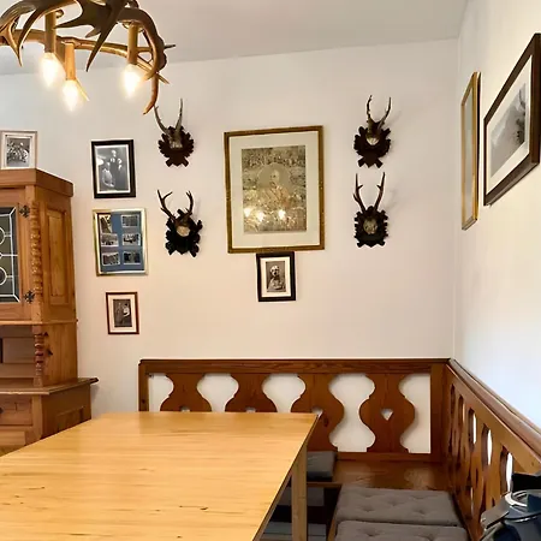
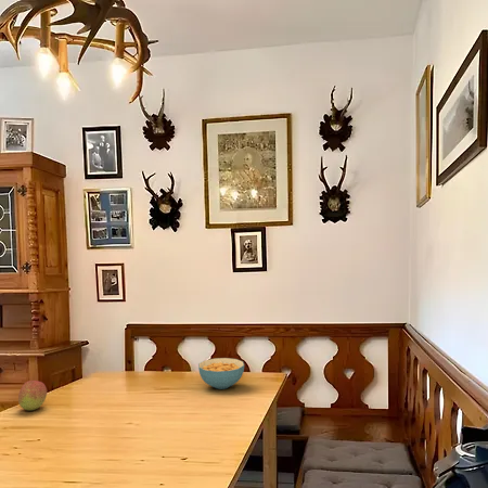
+ fruit [17,380,48,411]
+ cereal bowl [197,357,245,390]
